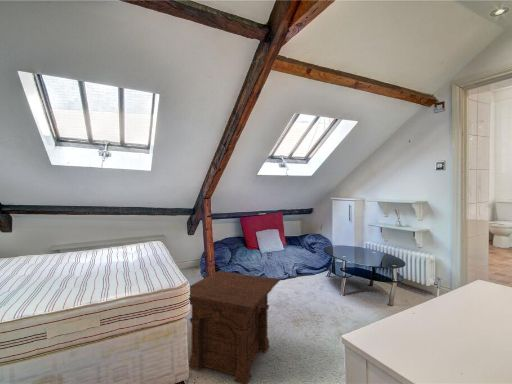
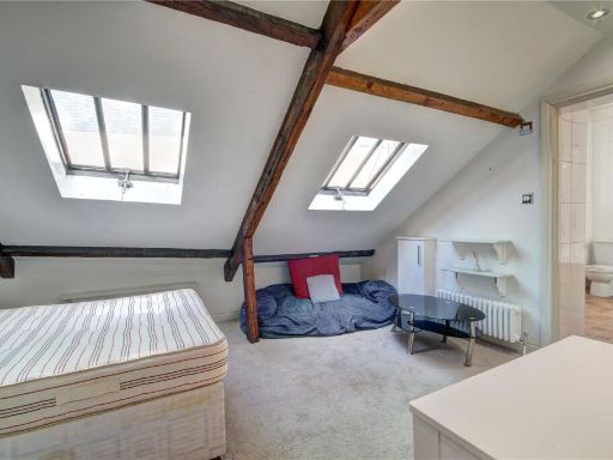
- side table [188,270,281,384]
